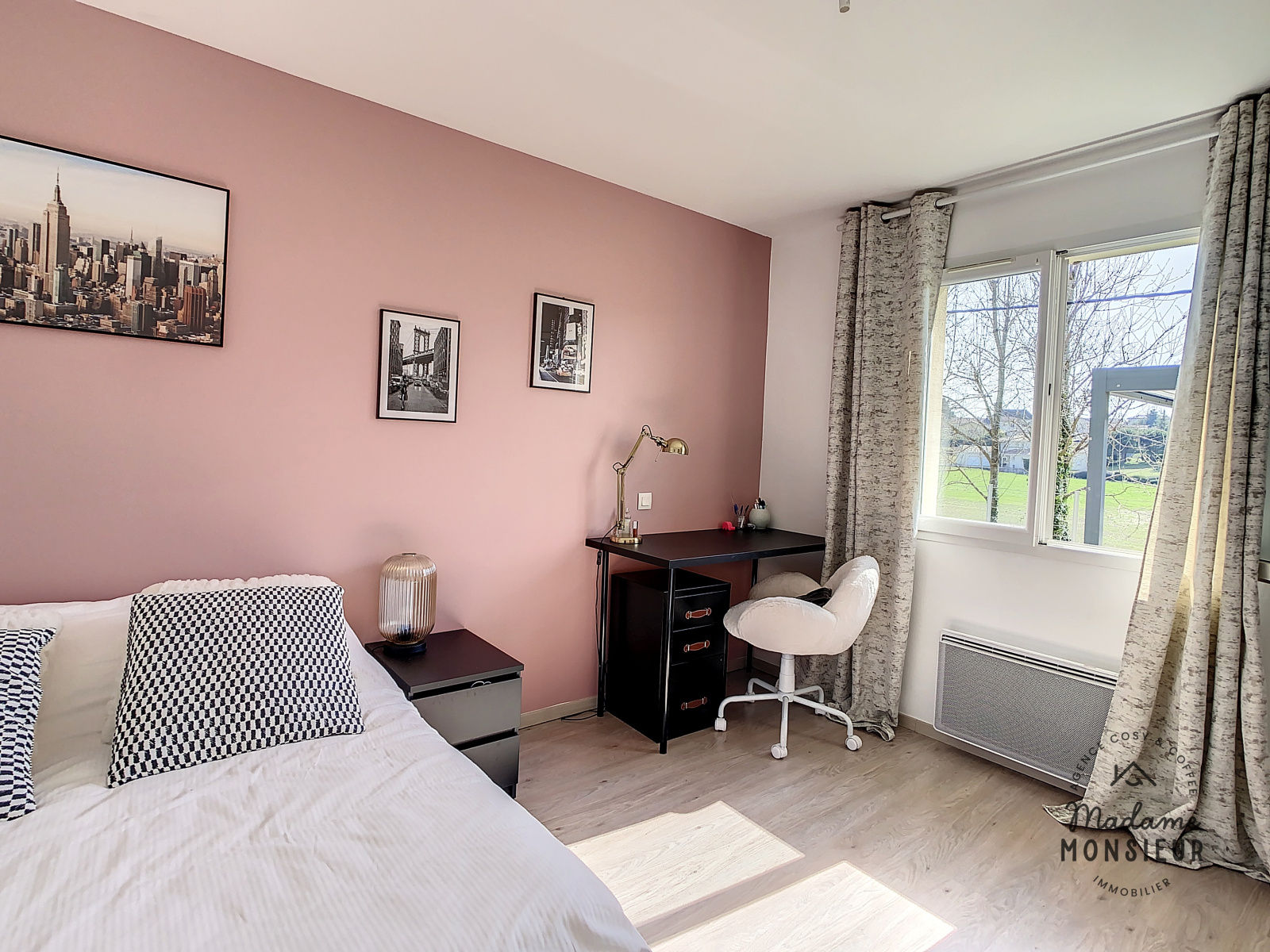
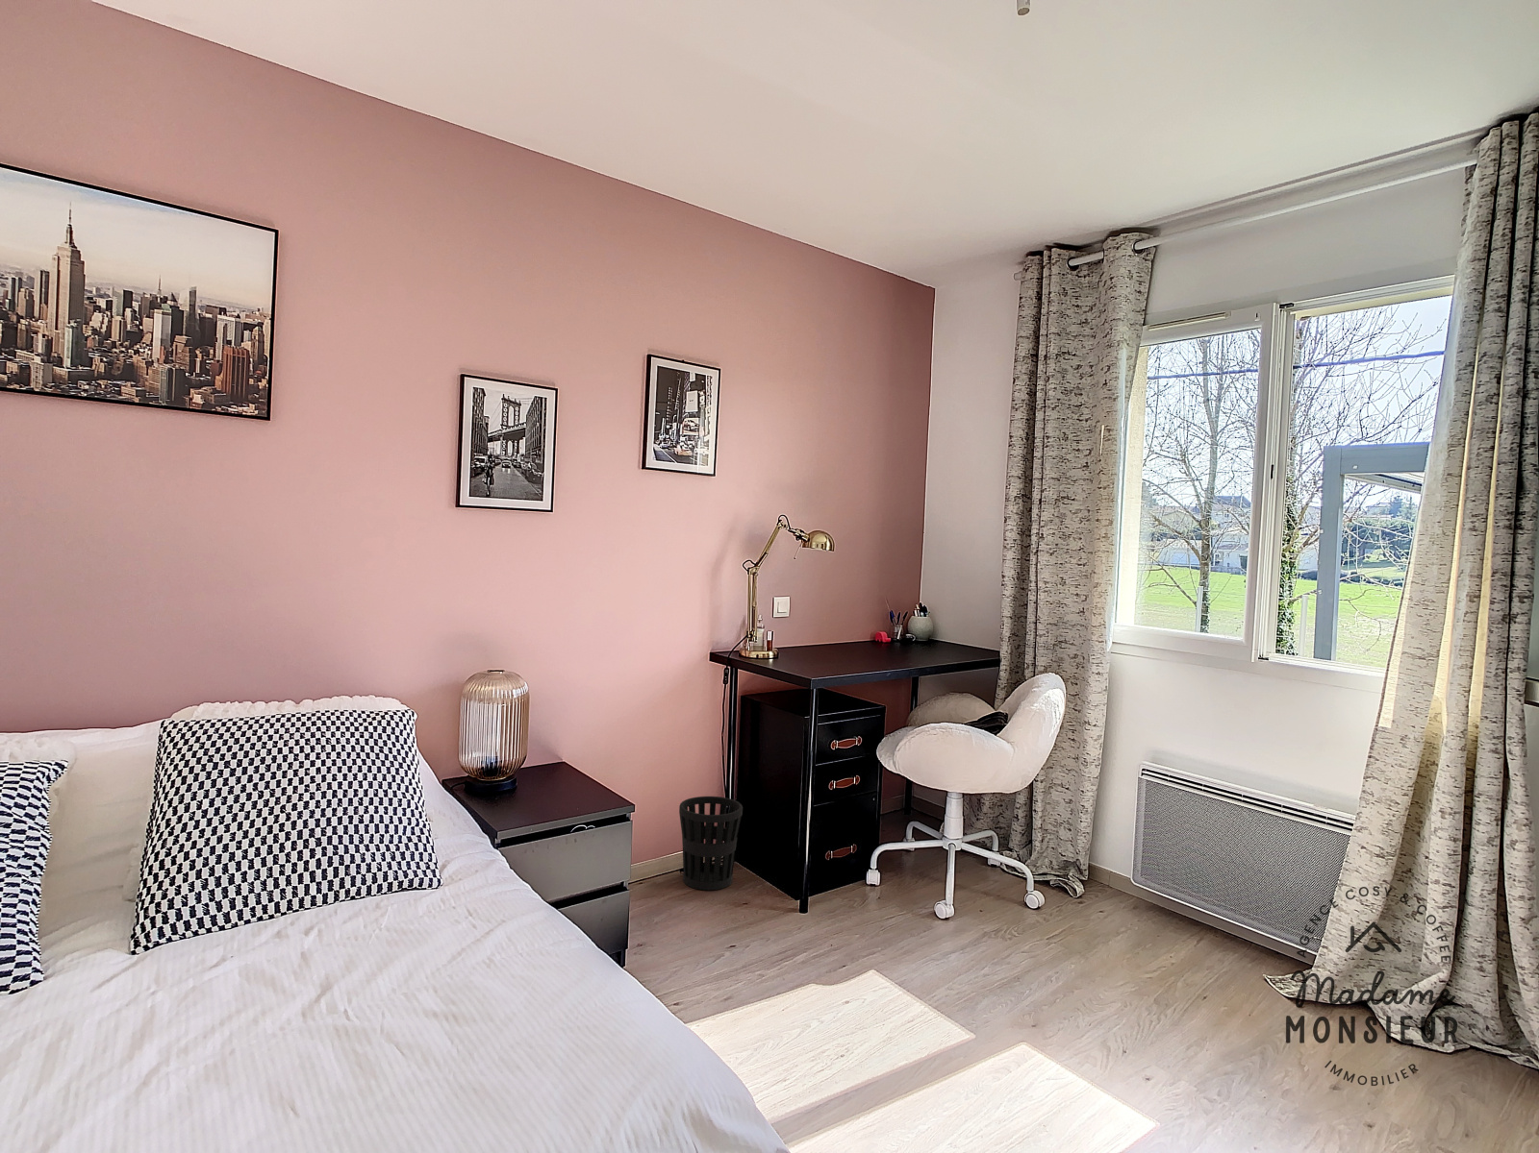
+ wastebasket [679,796,744,890]
